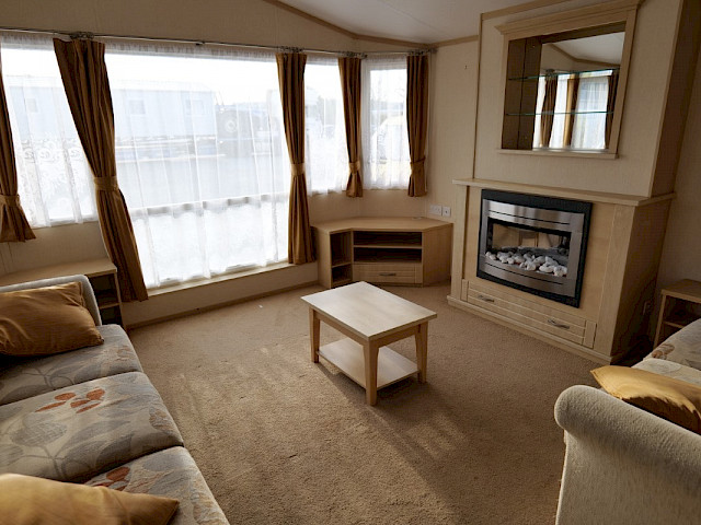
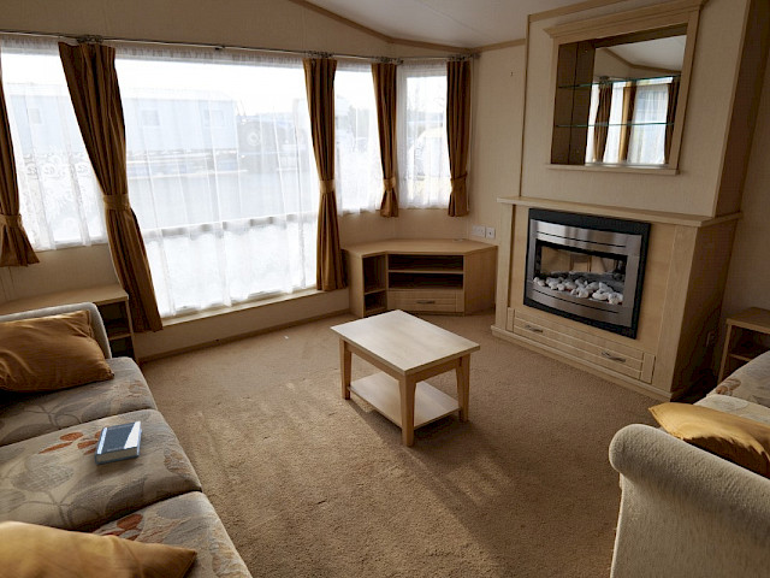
+ hardback book [93,420,143,466]
